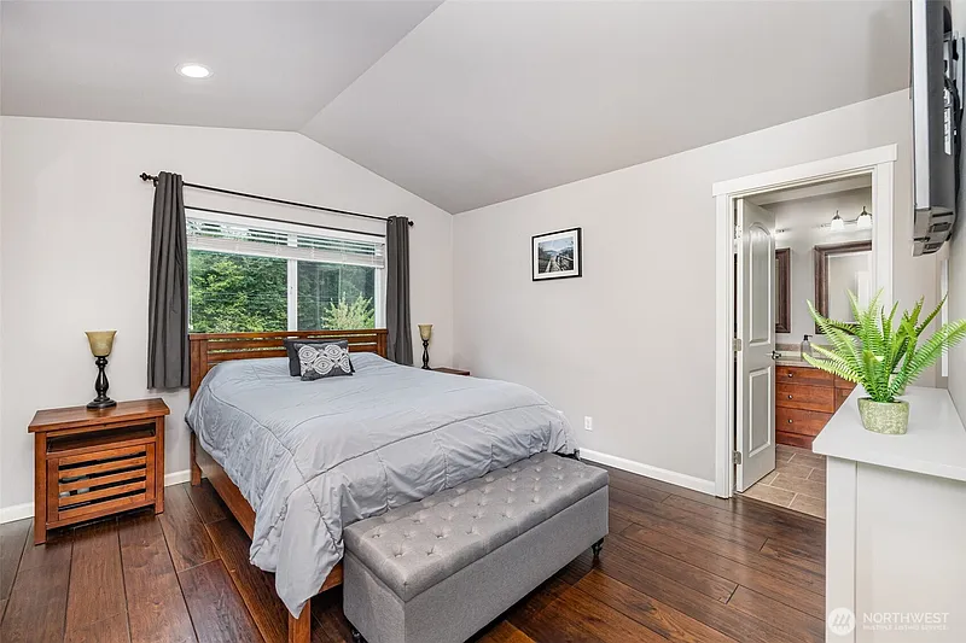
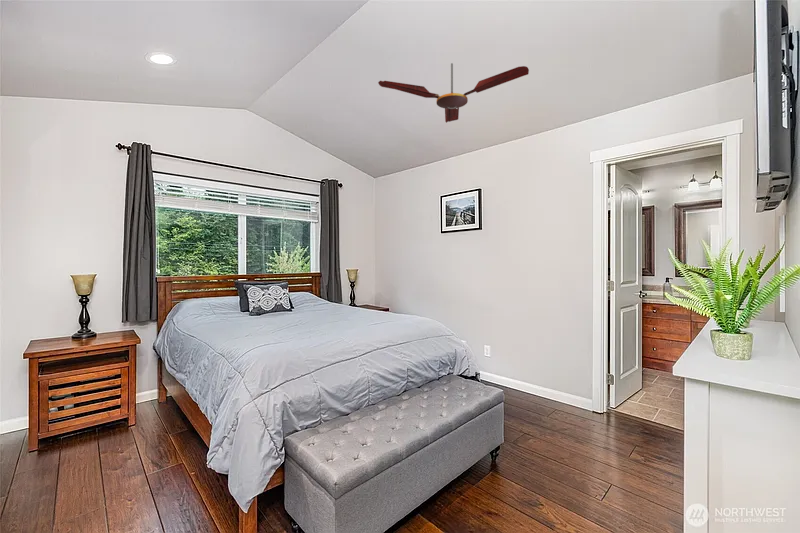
+ ceiling fan [377,62,530,124]
